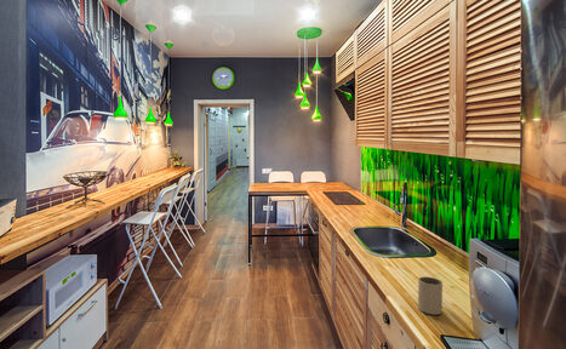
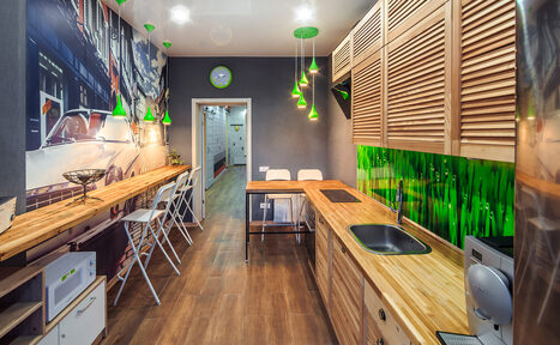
- mug [417,275,444,315]
